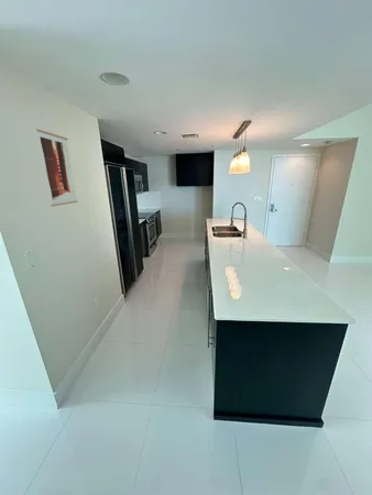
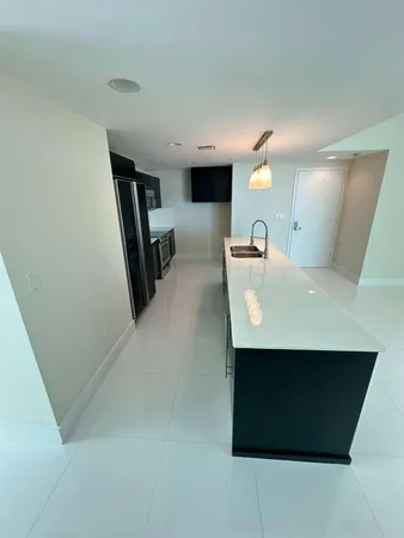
- wall art [35,128,79,208]
